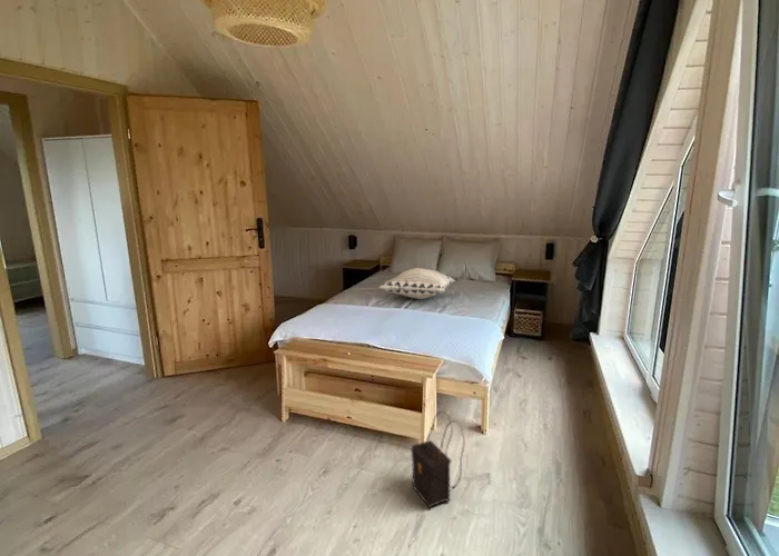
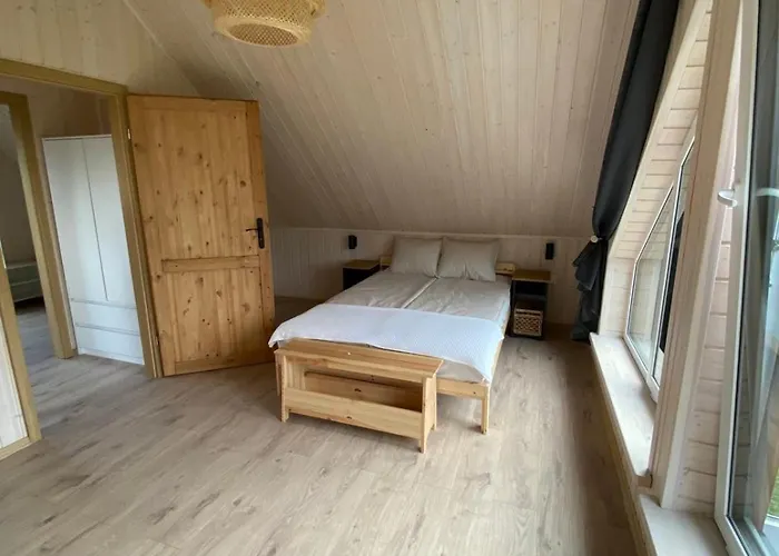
- satchel [411,410,465,509]
- decorative pillow [377,267,458,300]
